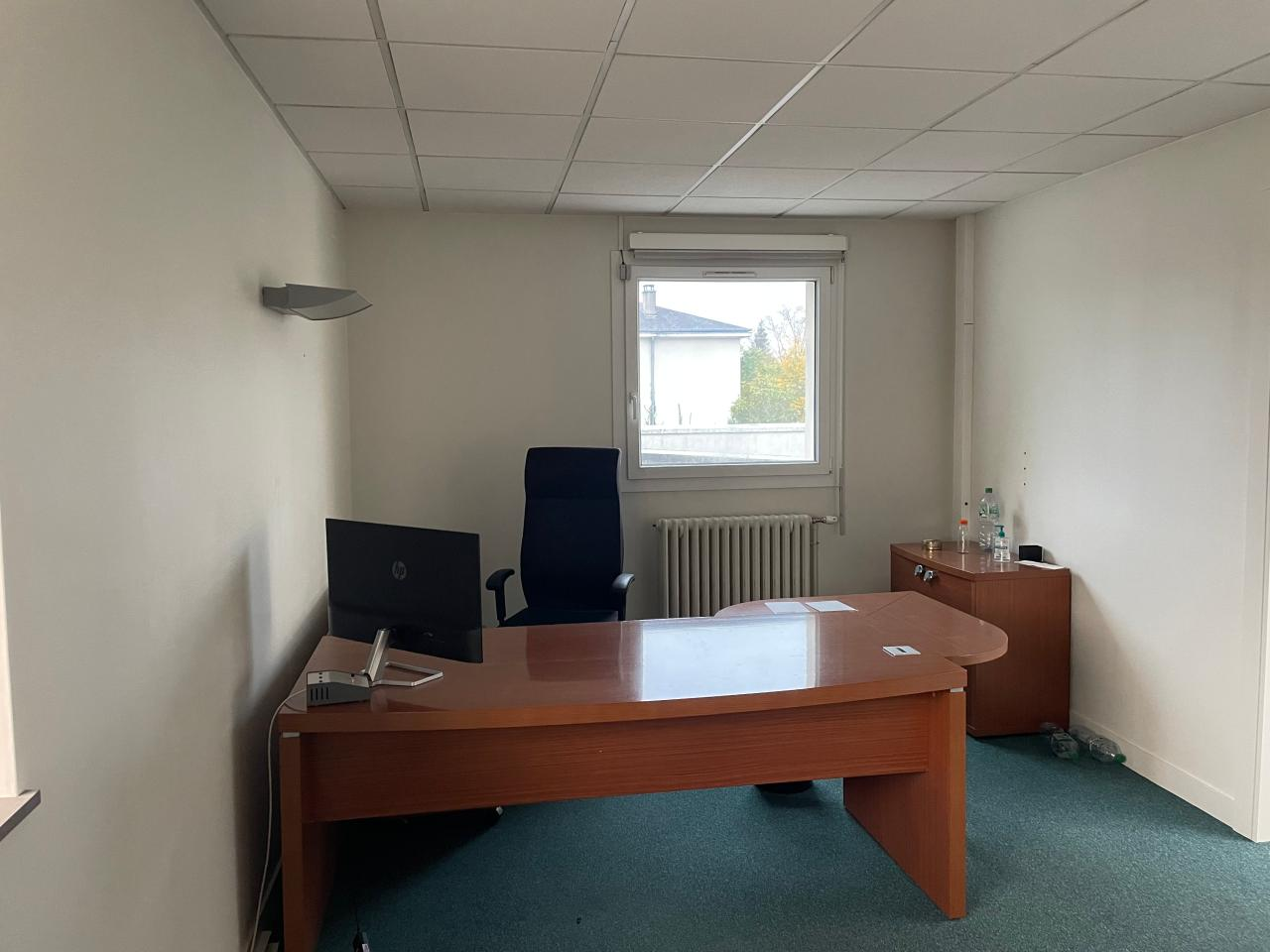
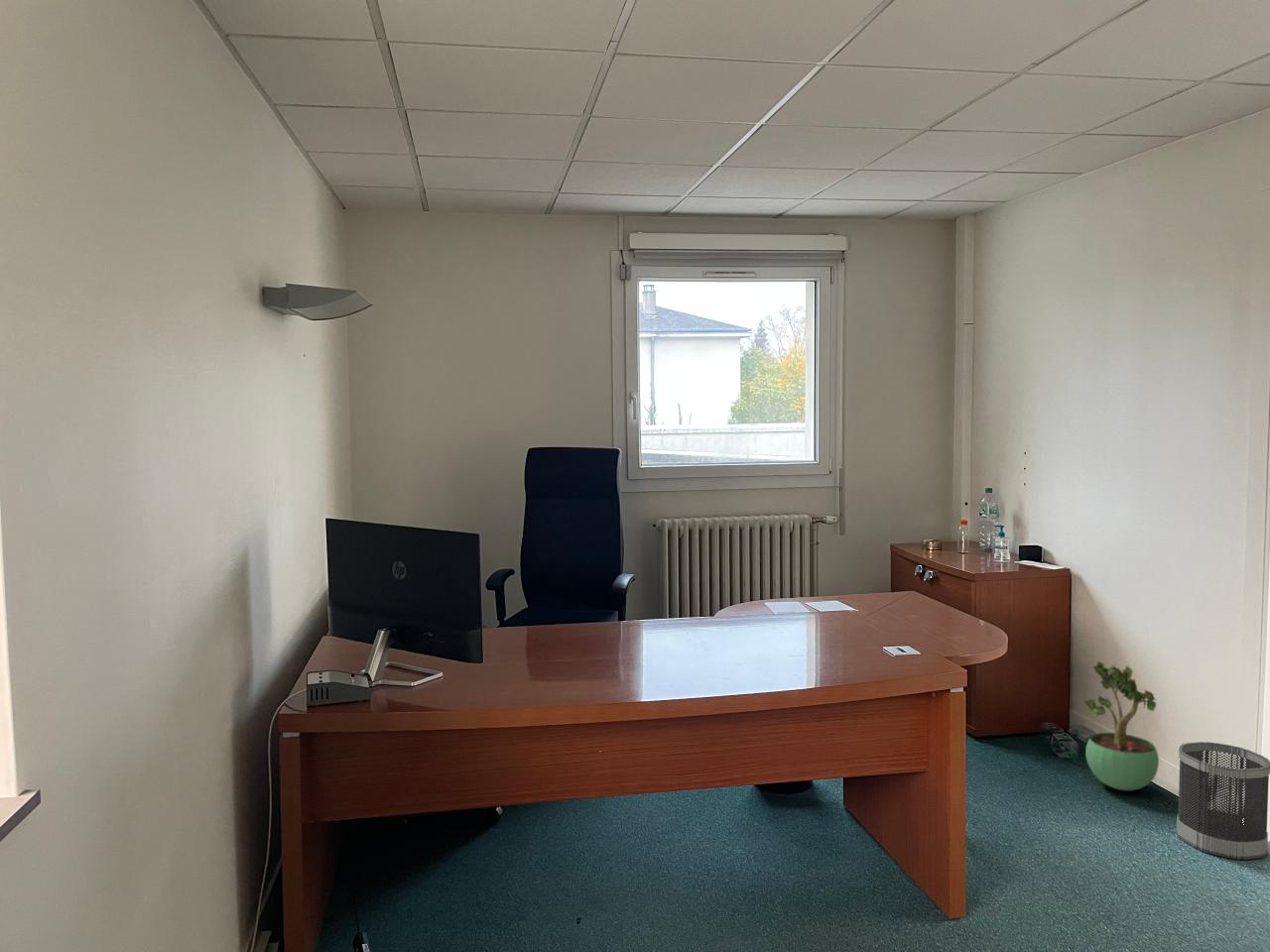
+ wastebasket [1176,741,1270,861]
+ potted plant [1083,660,1160,791]
